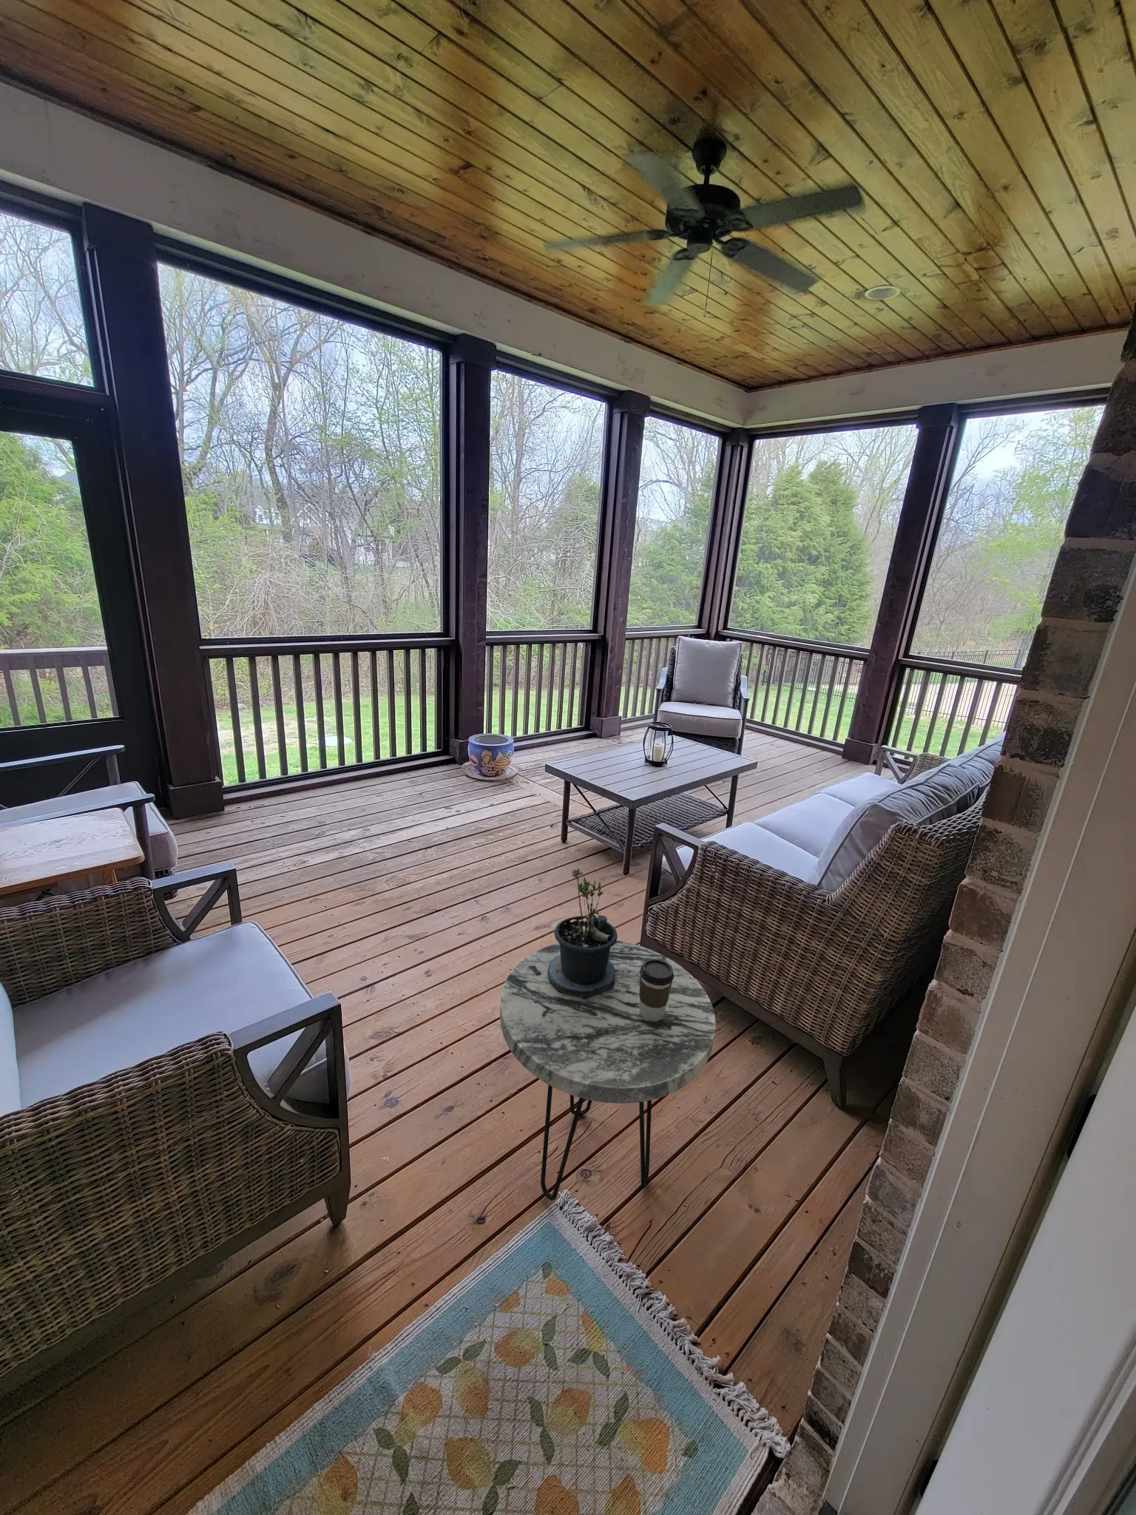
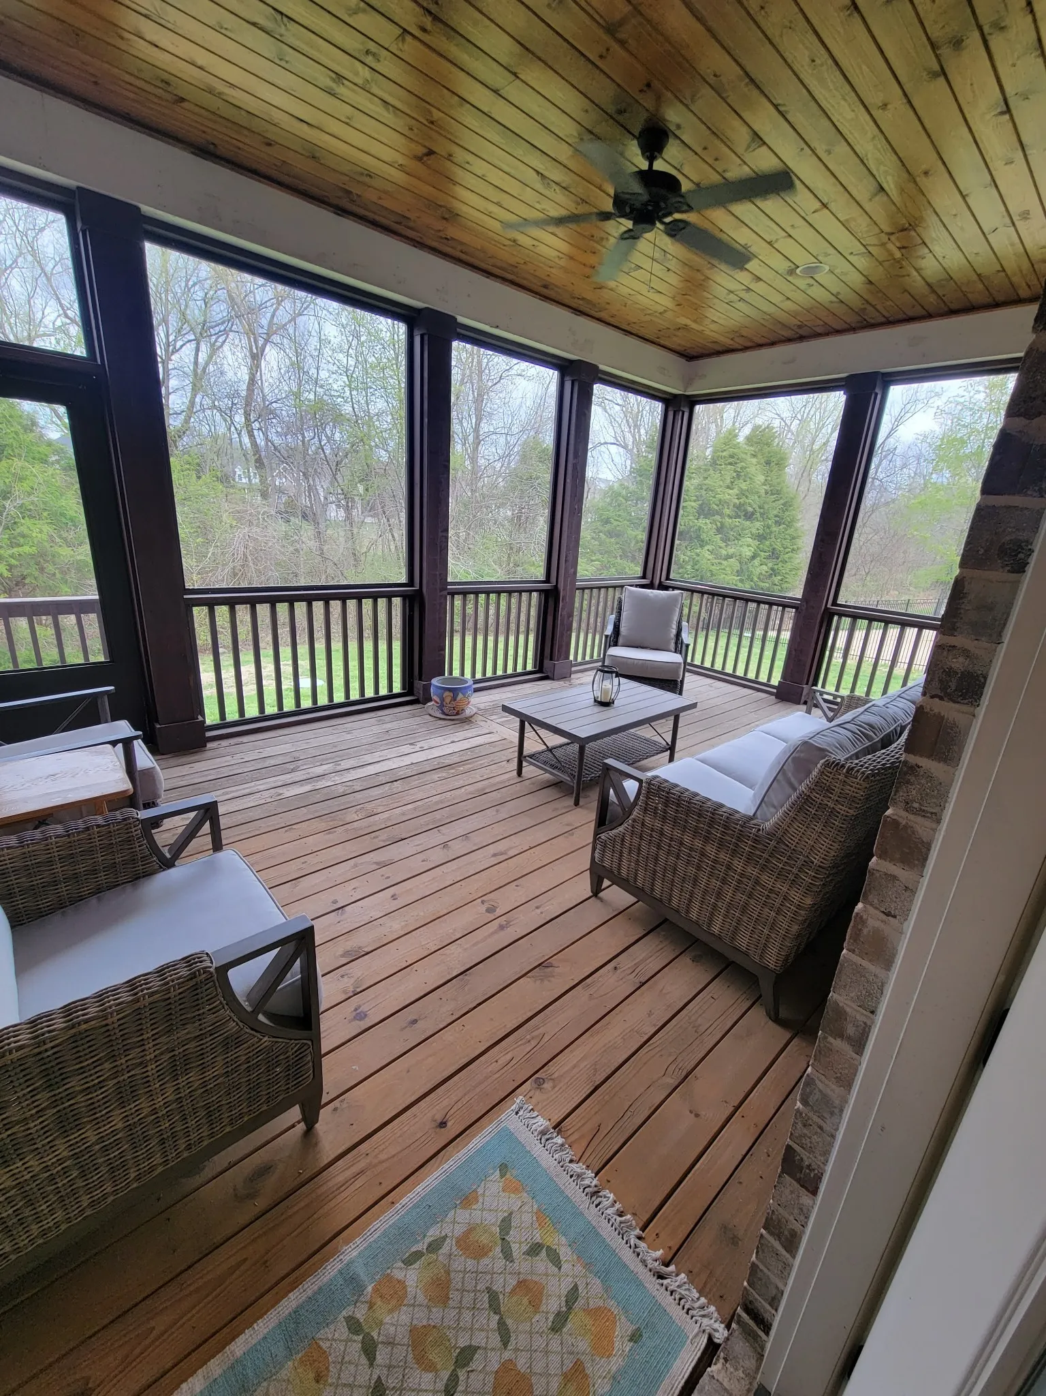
- side table [499,940,717,1201]
- coffee cup [640,959,674,1021]
- potted plant [530,867,618,1000]
